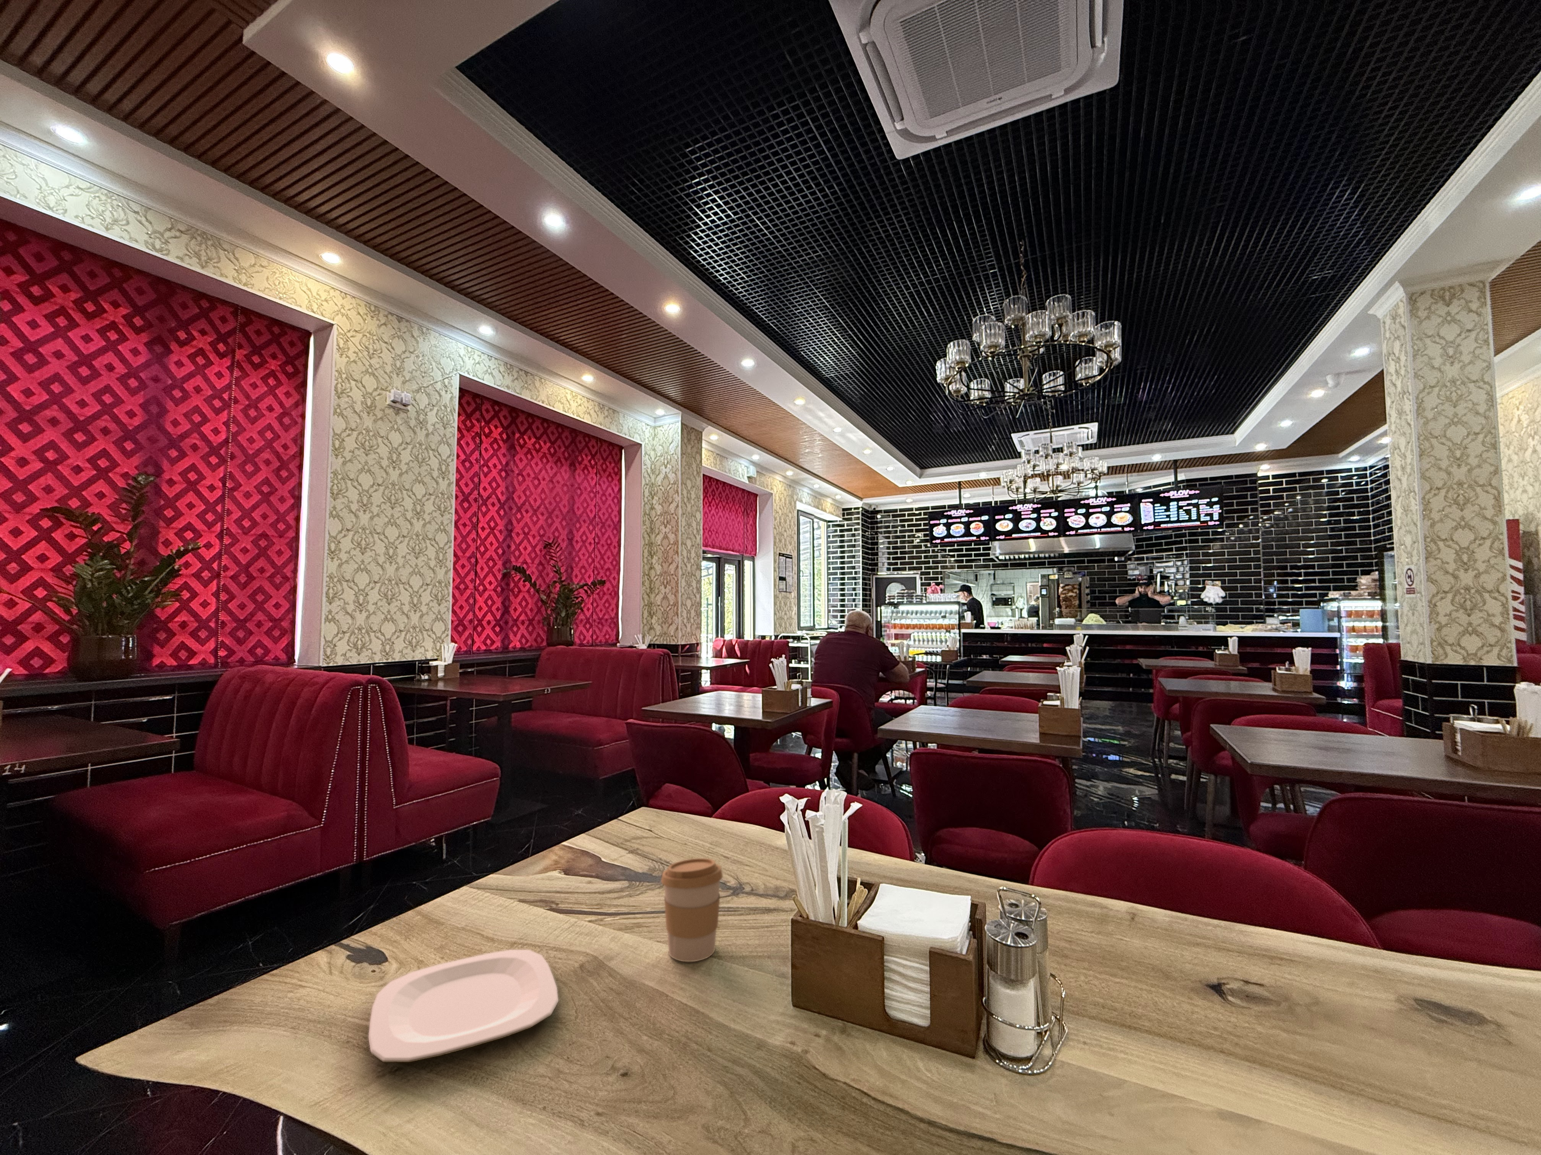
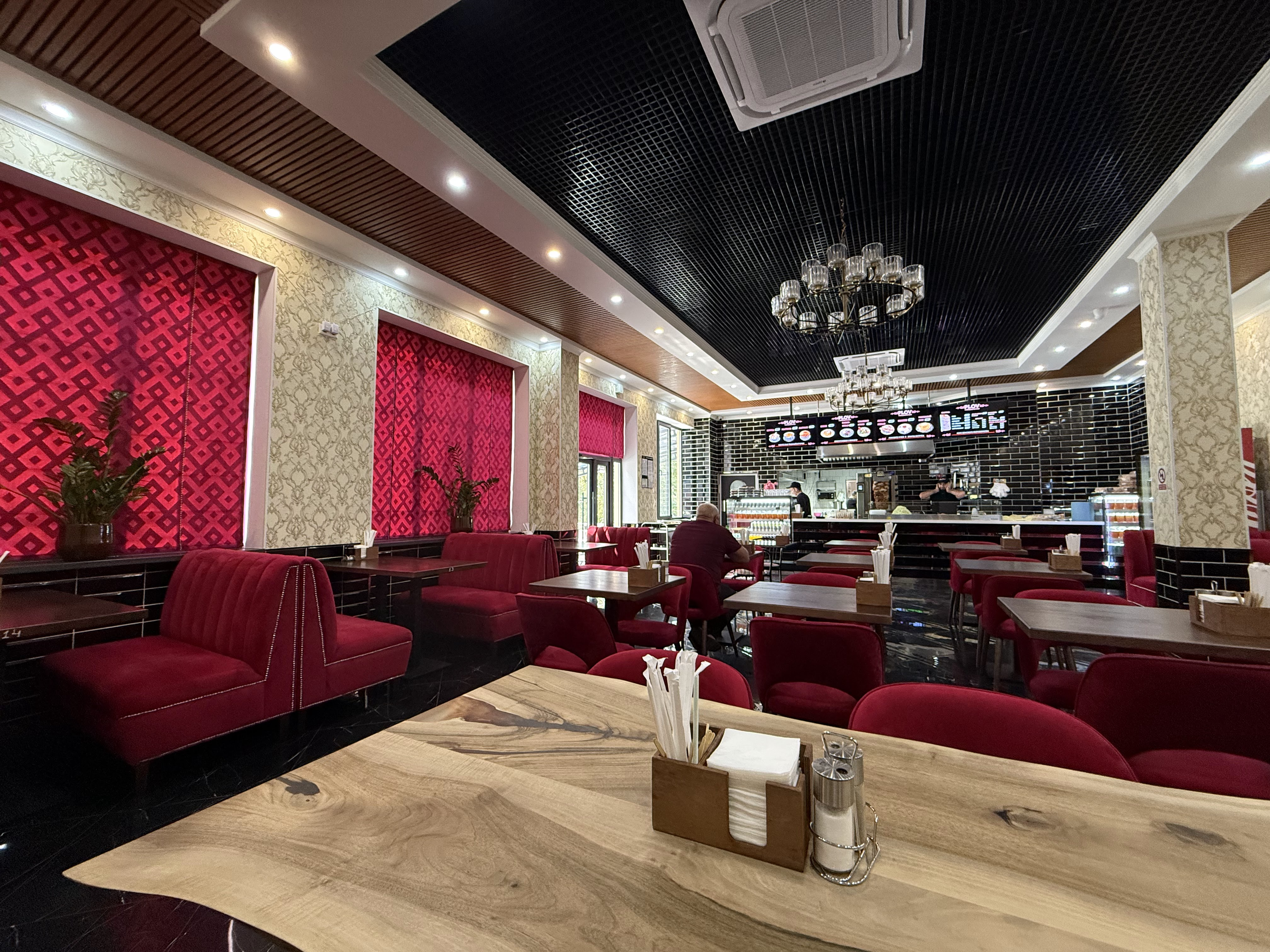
- plate [368,949,559,1063]
- coffee cup [660,858,723,962]
